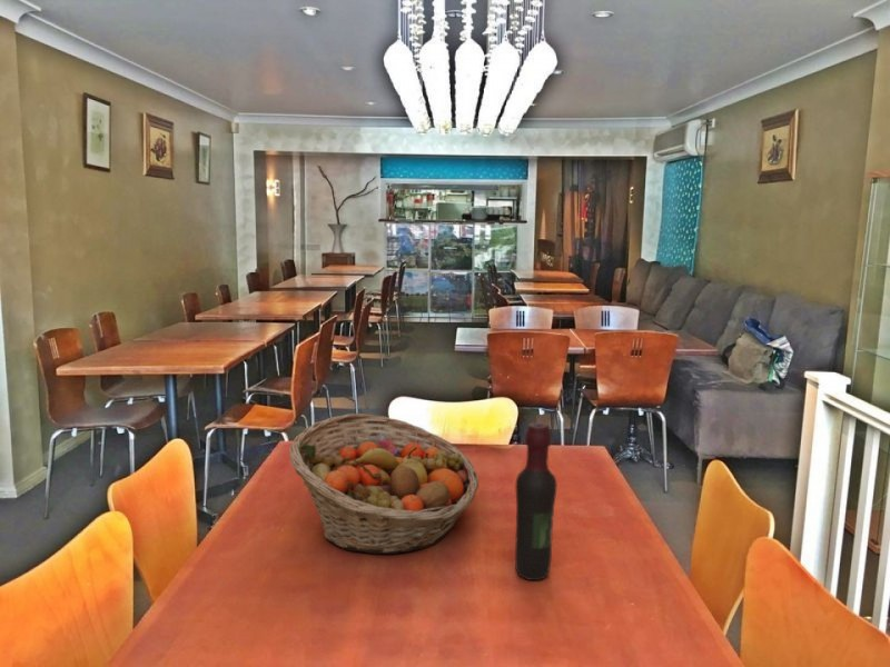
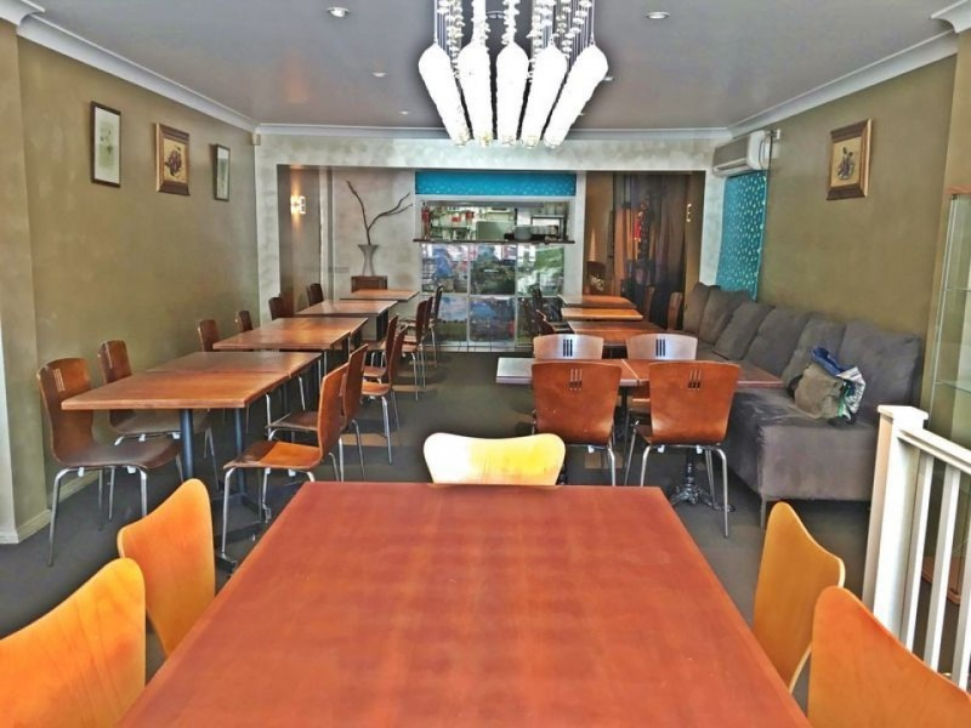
- fruit basket [288,412,479,555]
- wine bottle [514,421,557,581]
